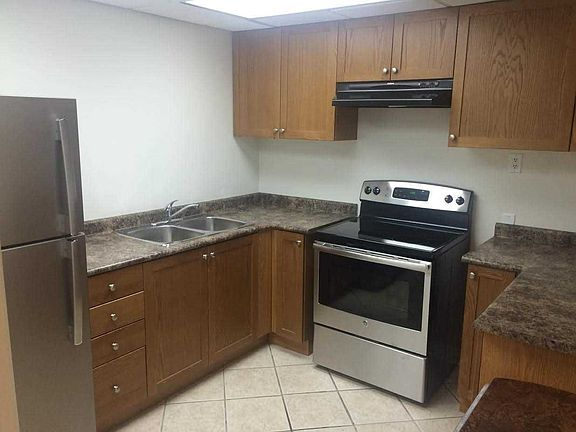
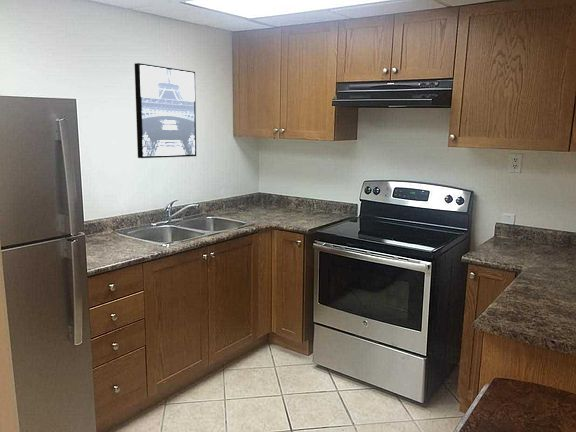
+ wall art [134,62,197,159]
